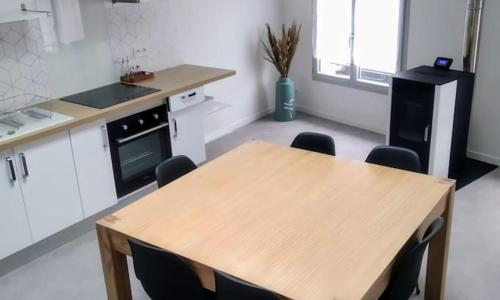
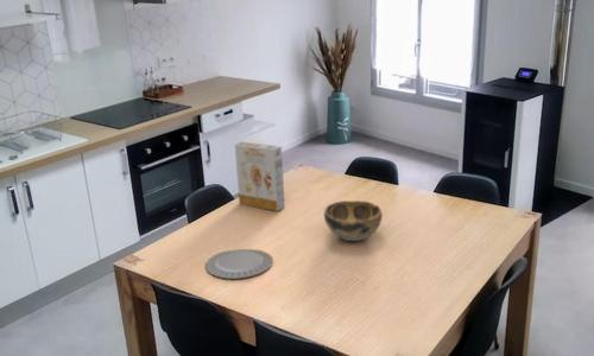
+ chinaware [204,248,274,280]
+ cereal box [234,140,286,212]
+ decorative bowl [323,199,384,242]
